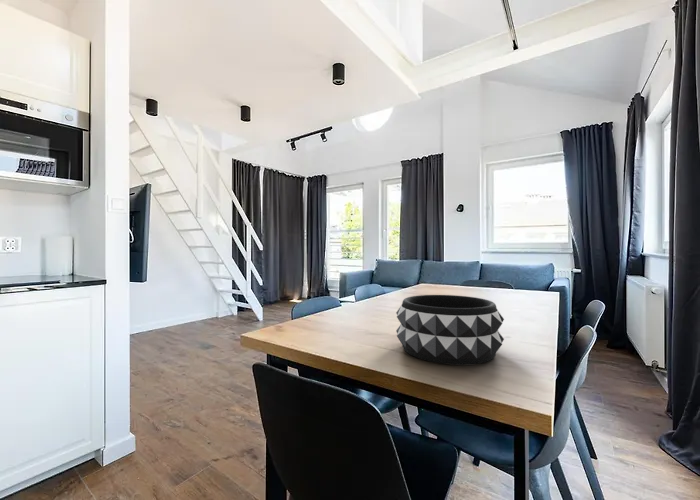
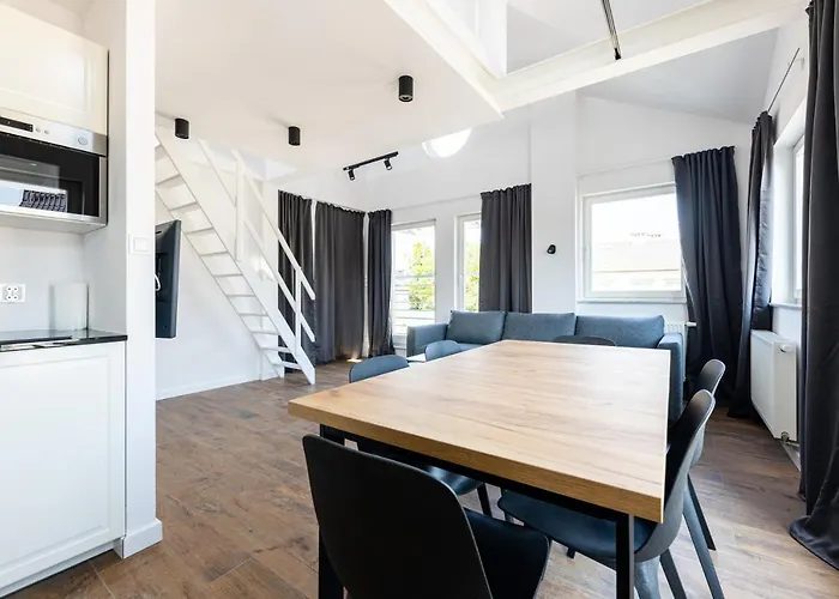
- decorative bowl [395,294,505,366]
